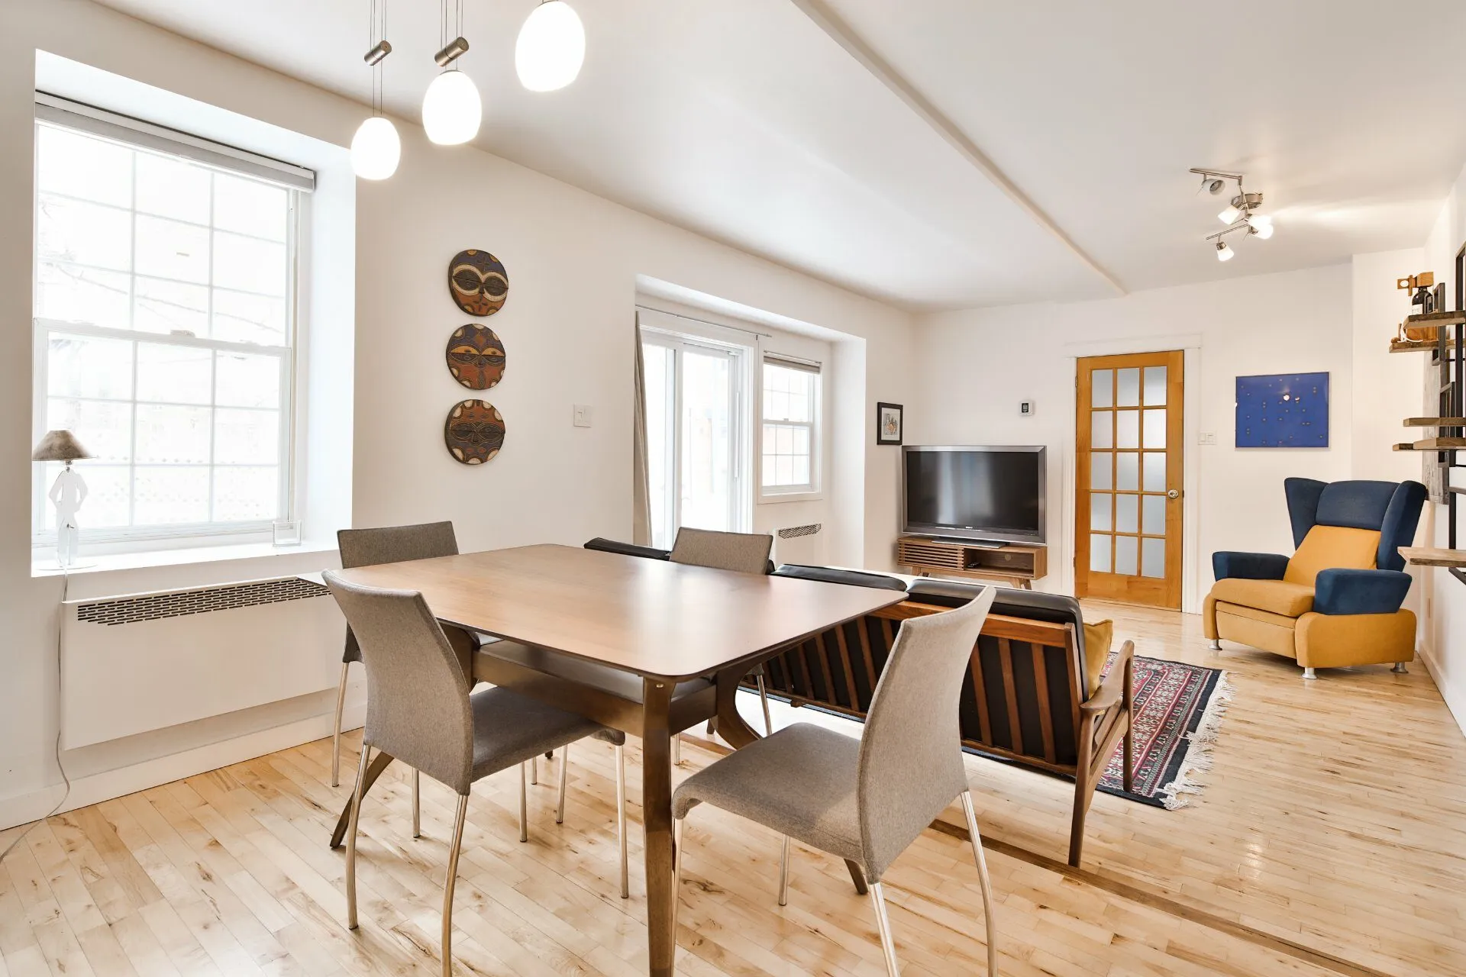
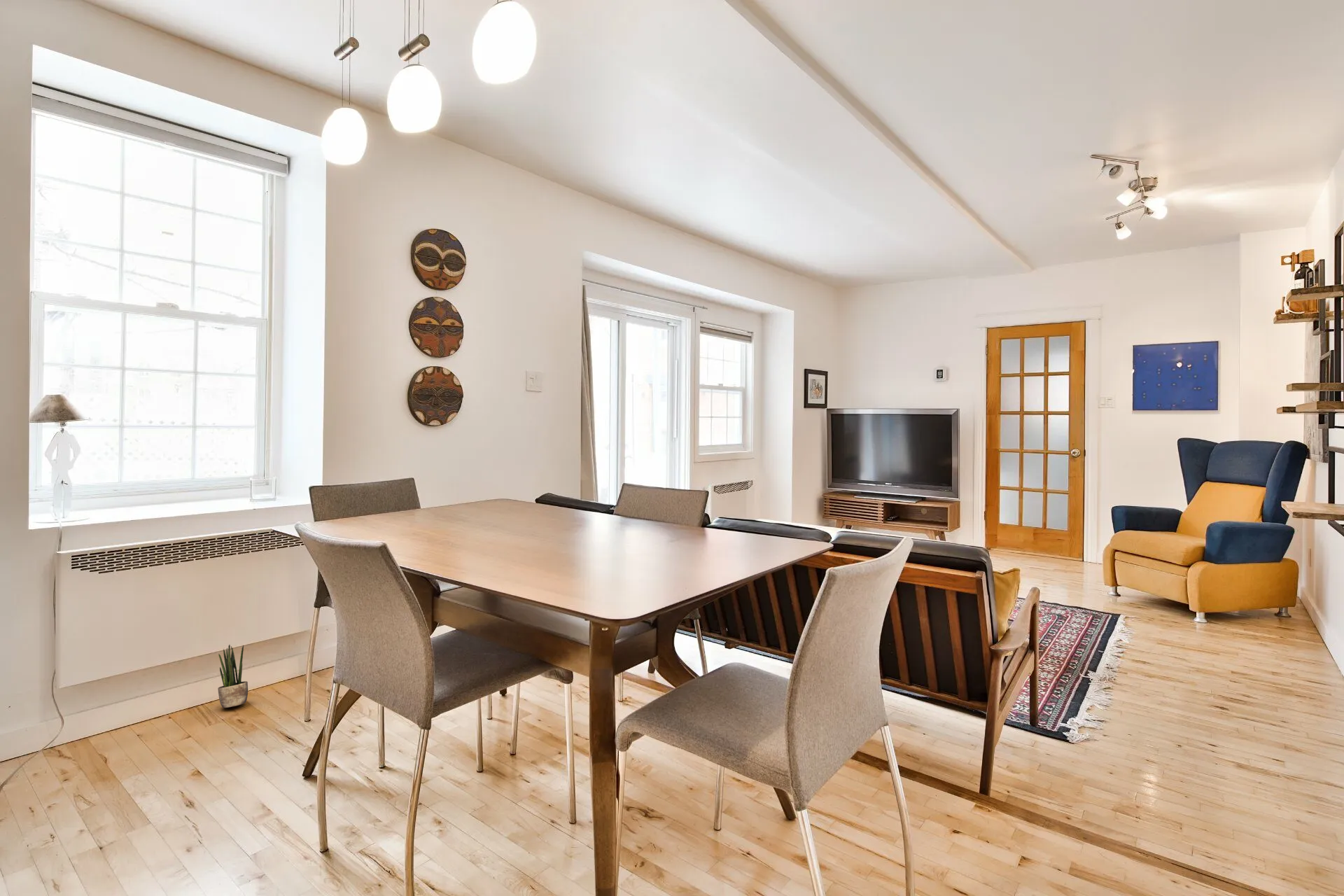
+ potted plant [217,644,248,708]
